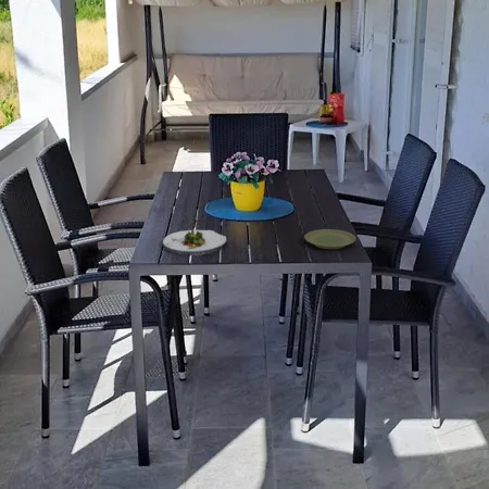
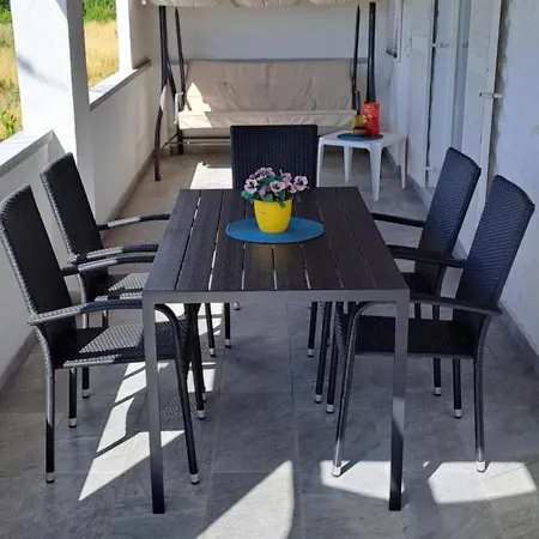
- plate [304,228,356,250]
- salad plate [162,228,227,256]
